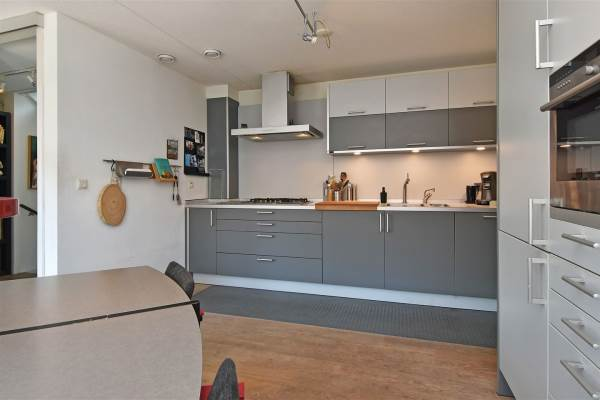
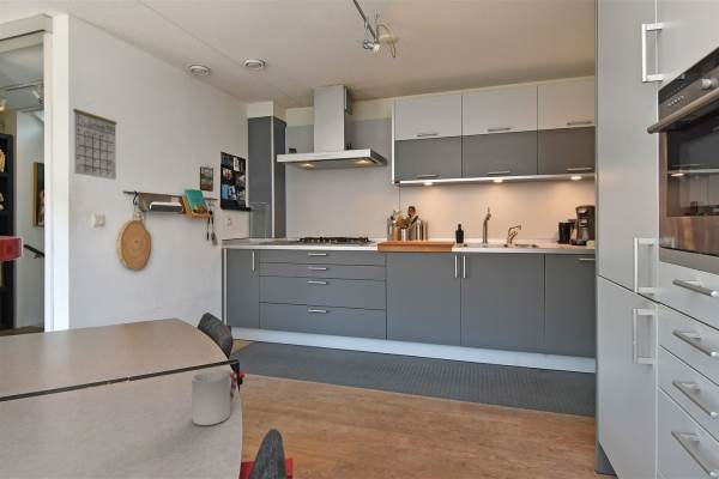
+ cup [191,369,238,426]
+ calendar [72,101,119,181]
